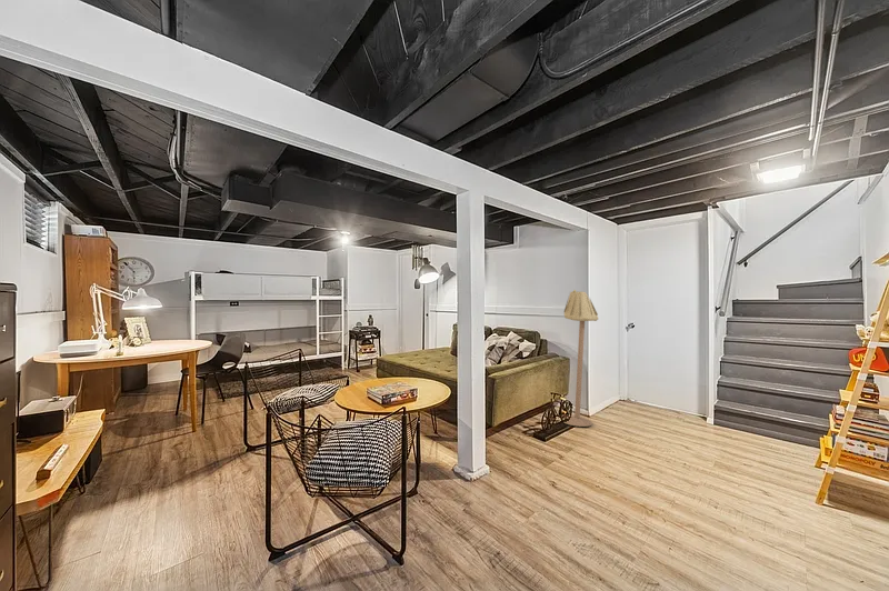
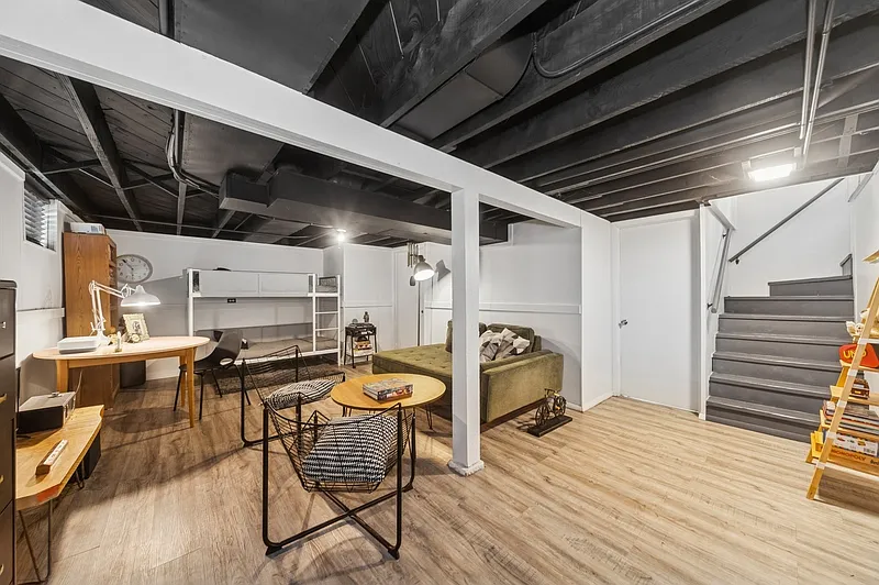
- floor lamp [563,289,599,428]
